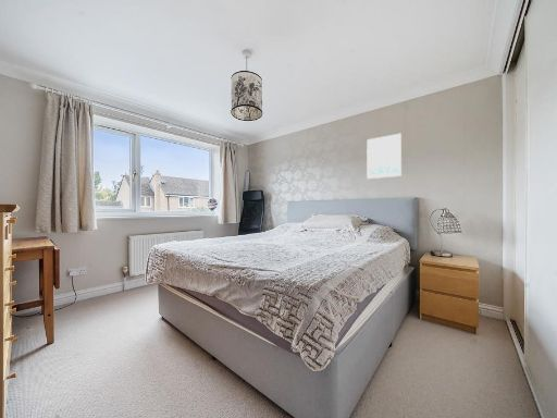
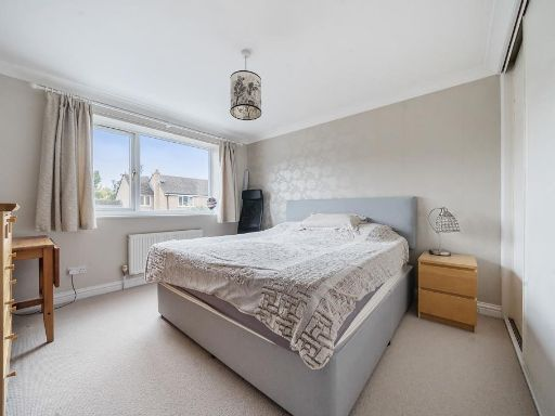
- wall art [366,132,403,180]
